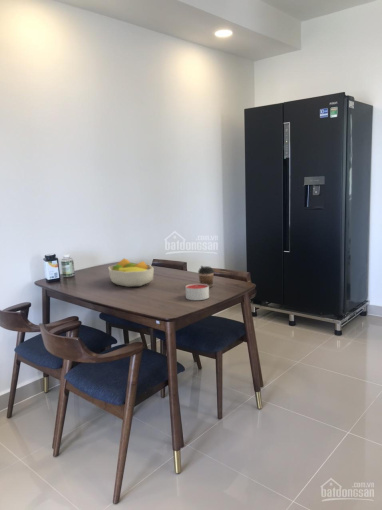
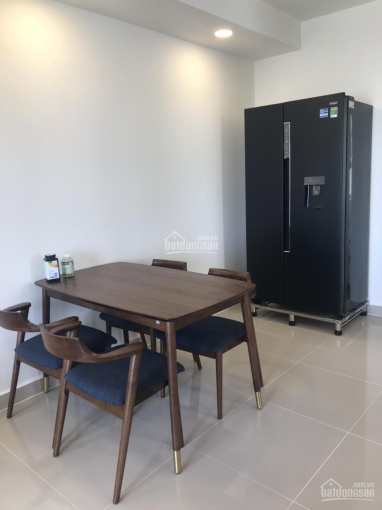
- candle [185,283,210,301]
- fruit bowl [107,258,155,288]
- coffee cup [197,265,215,289]
